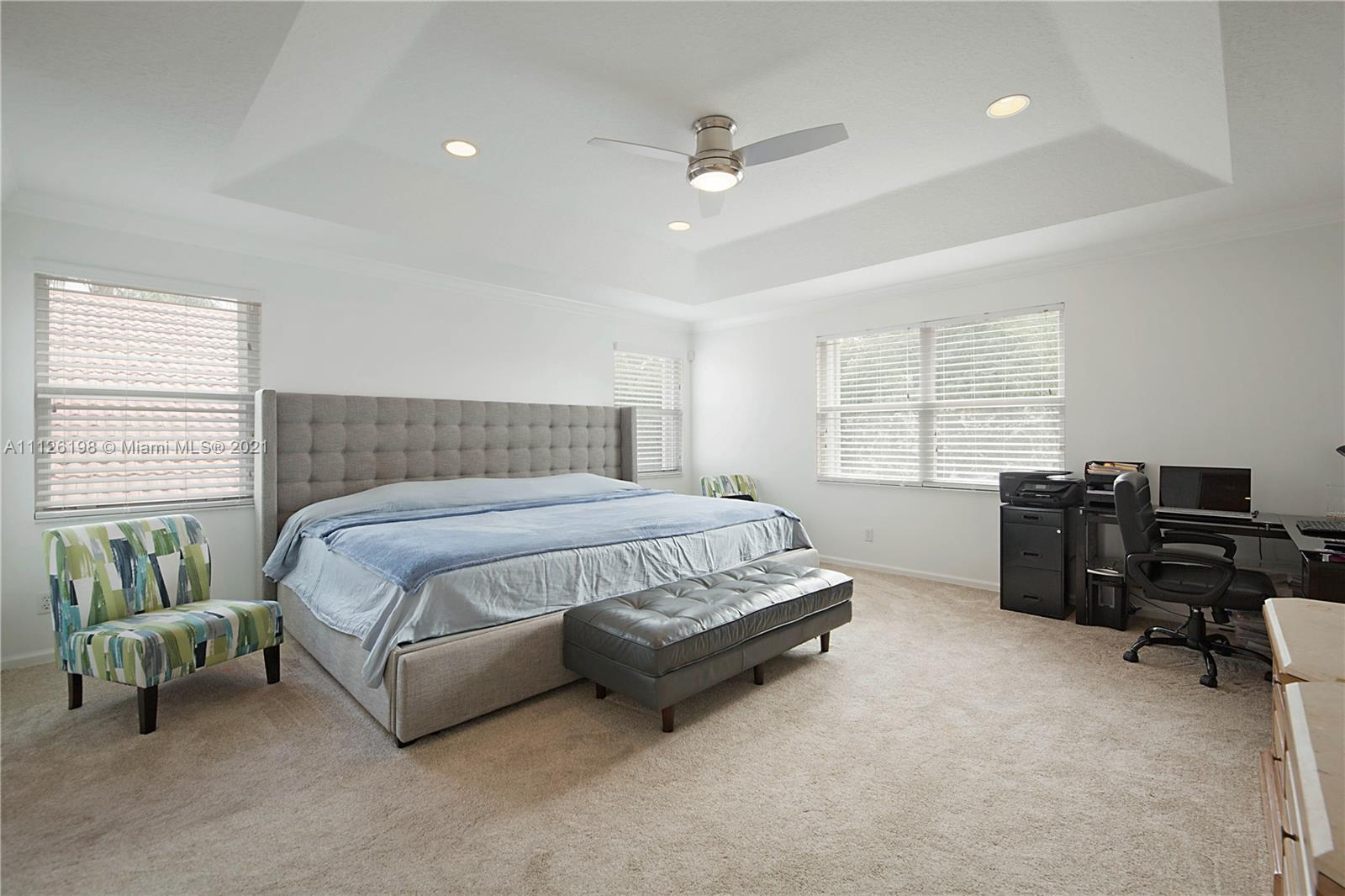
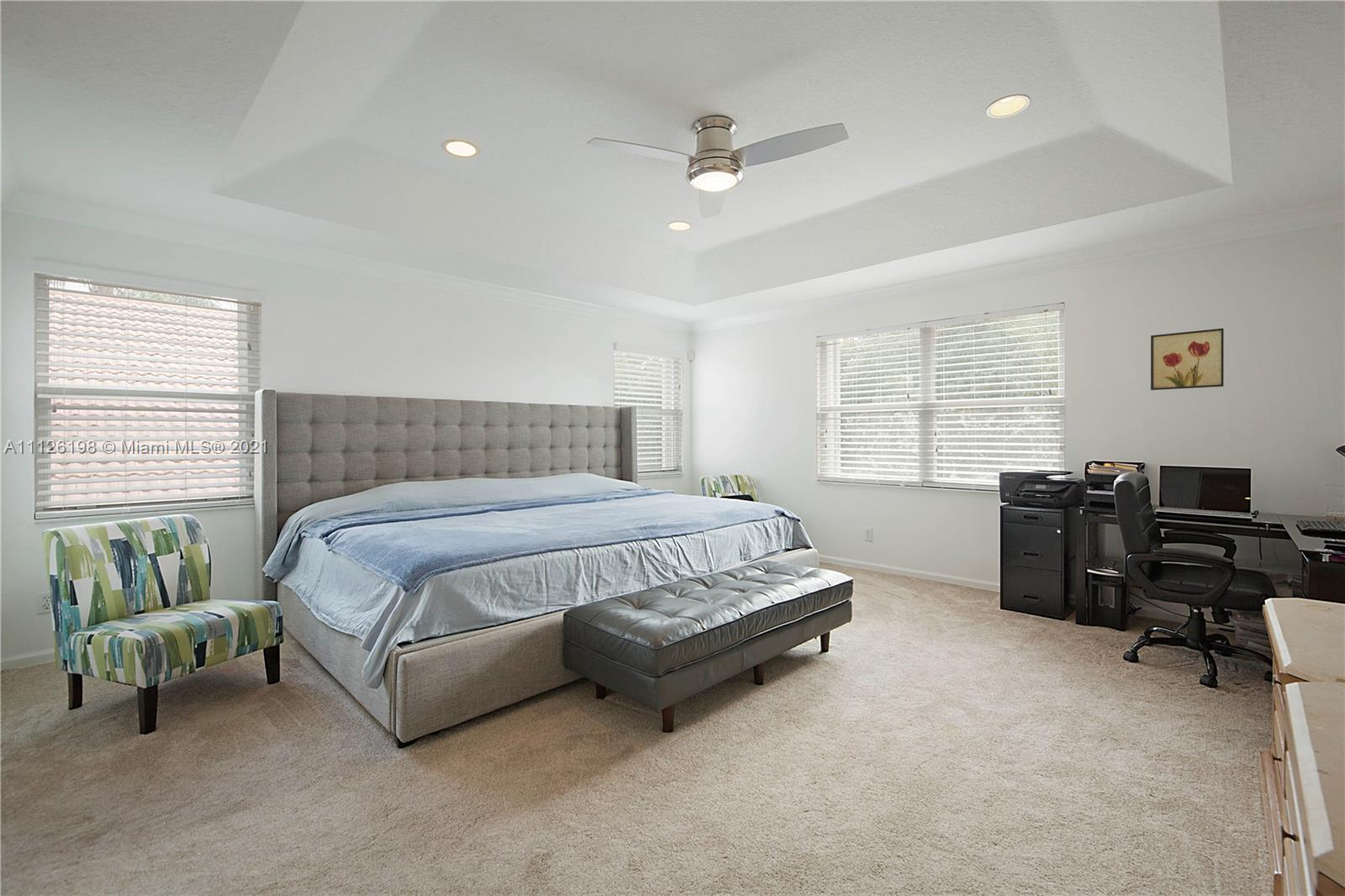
+ wall art [1150,328,1225,391]
